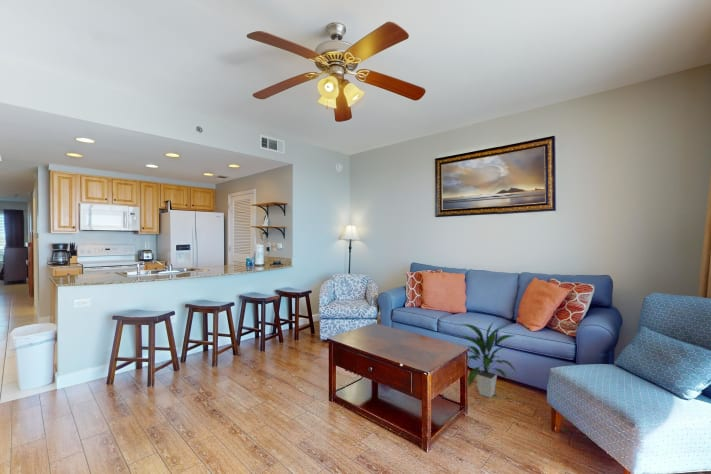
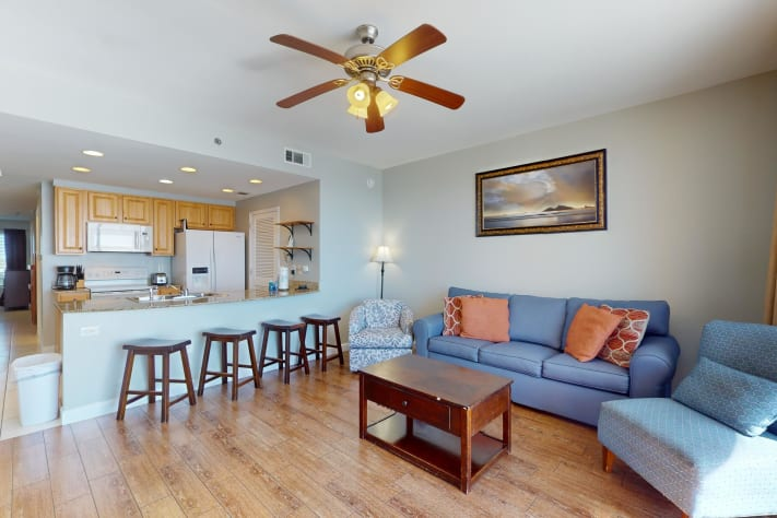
- indoor plant [458,320,519,399]
